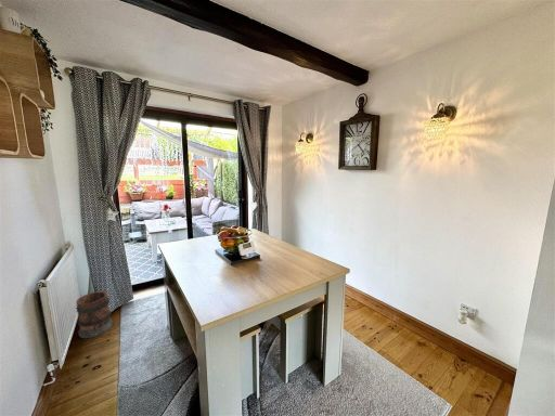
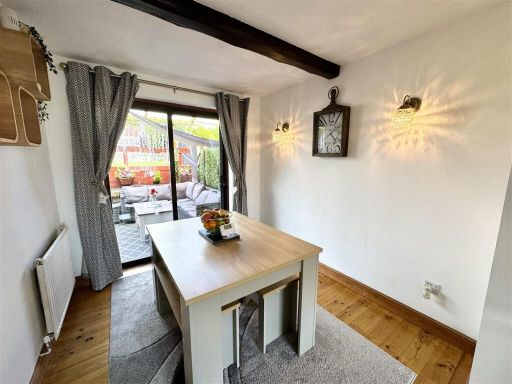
- wooden barrel [75,290,114,339]
